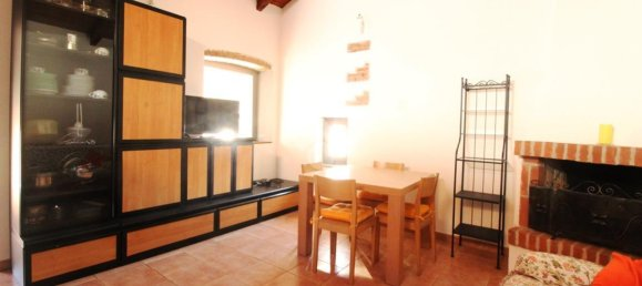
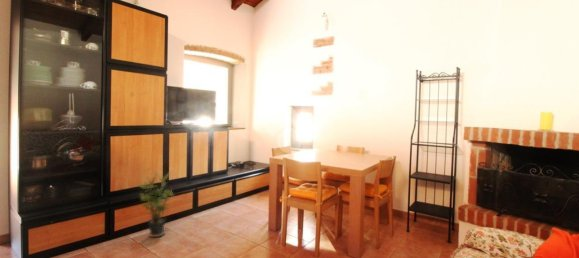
+ potted plant [138,171,175,238]
